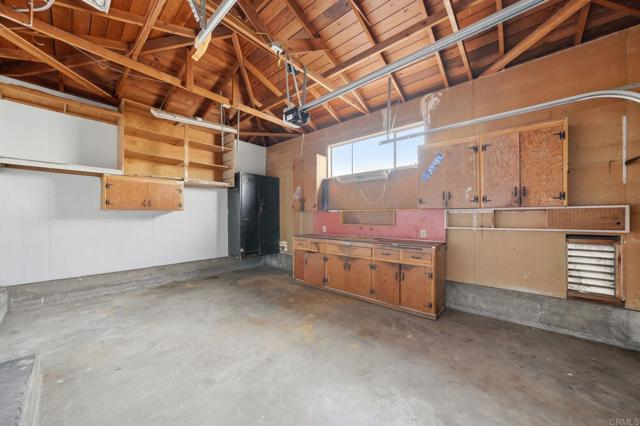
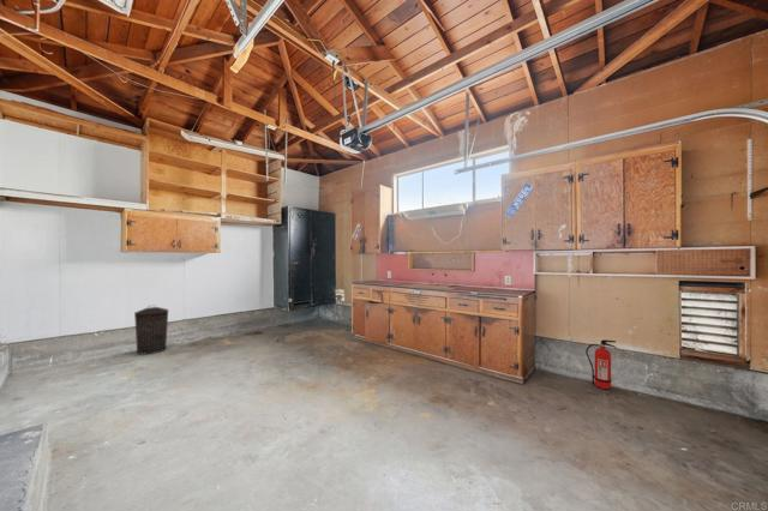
+ trash can [133,305,169,356]
+ fire extinguisher [584,338,617,390]
